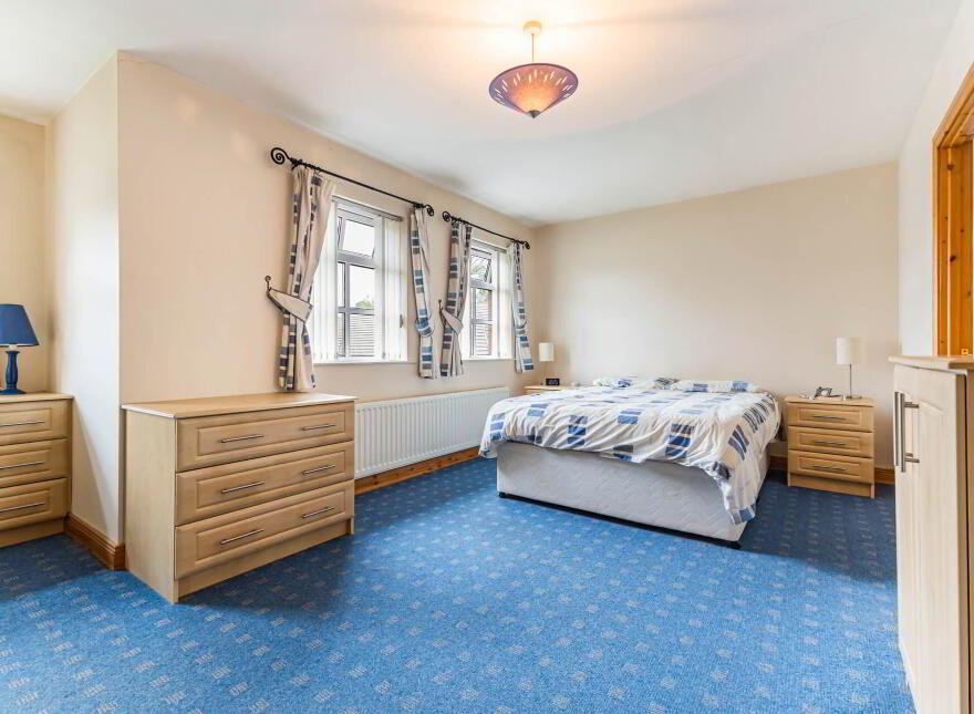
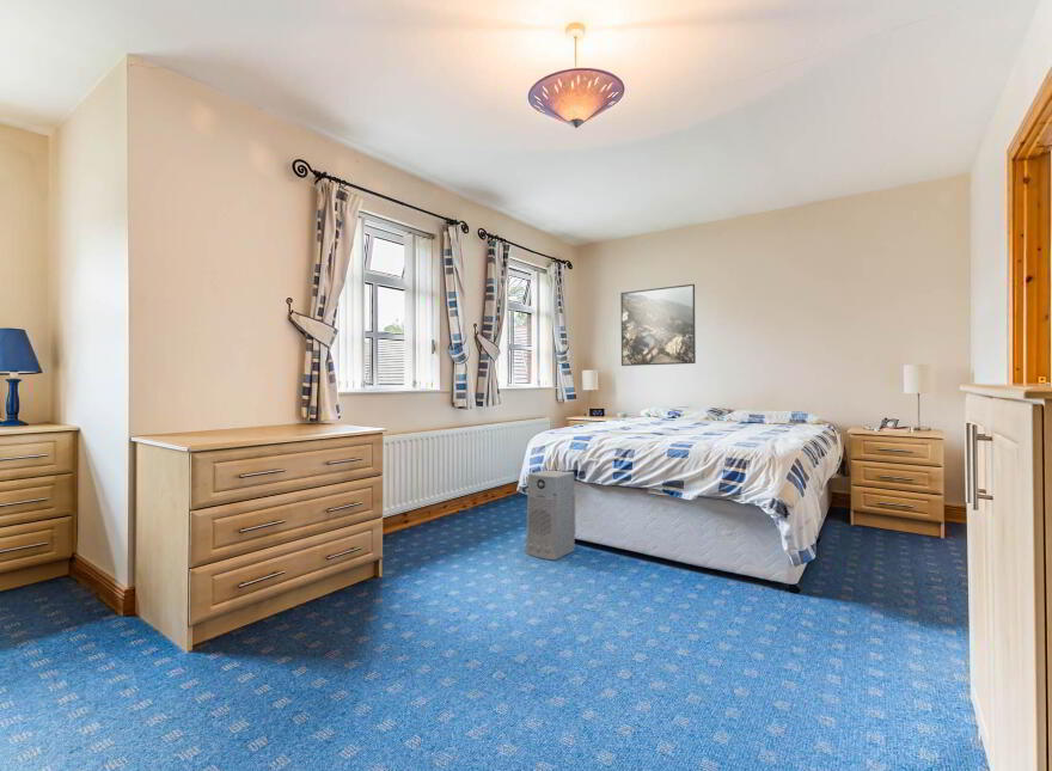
+ air purifier [525,470,577,561]
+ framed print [619,283,697,367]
